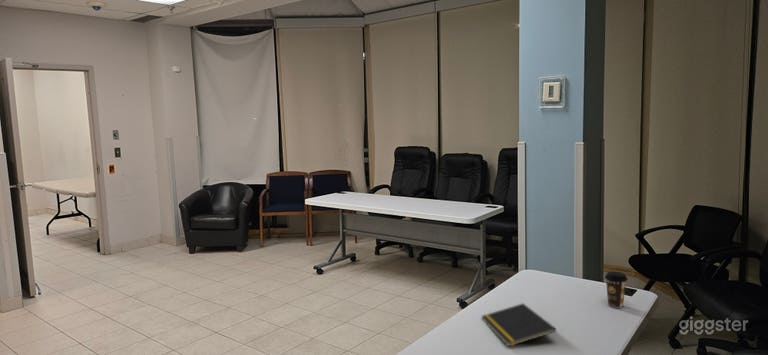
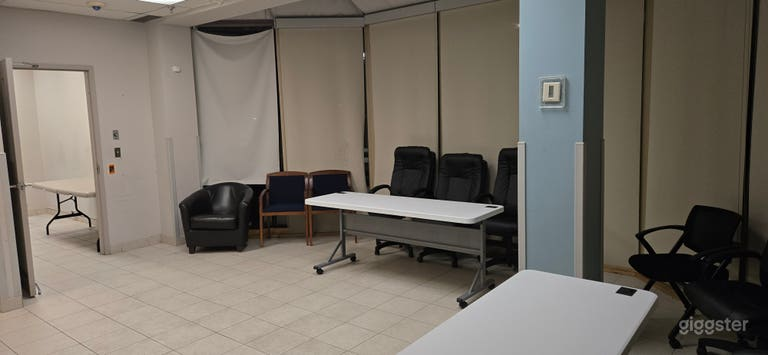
- coffee cup [604,271,628,309]
- notepad [480,302,557,348]
